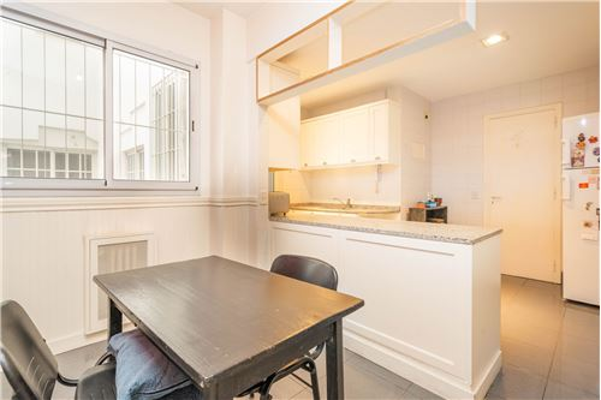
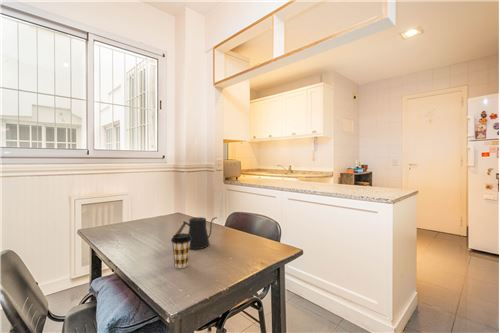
+ coffee cup [170,232,191,269]
+ kettle [174,216,218,250]
